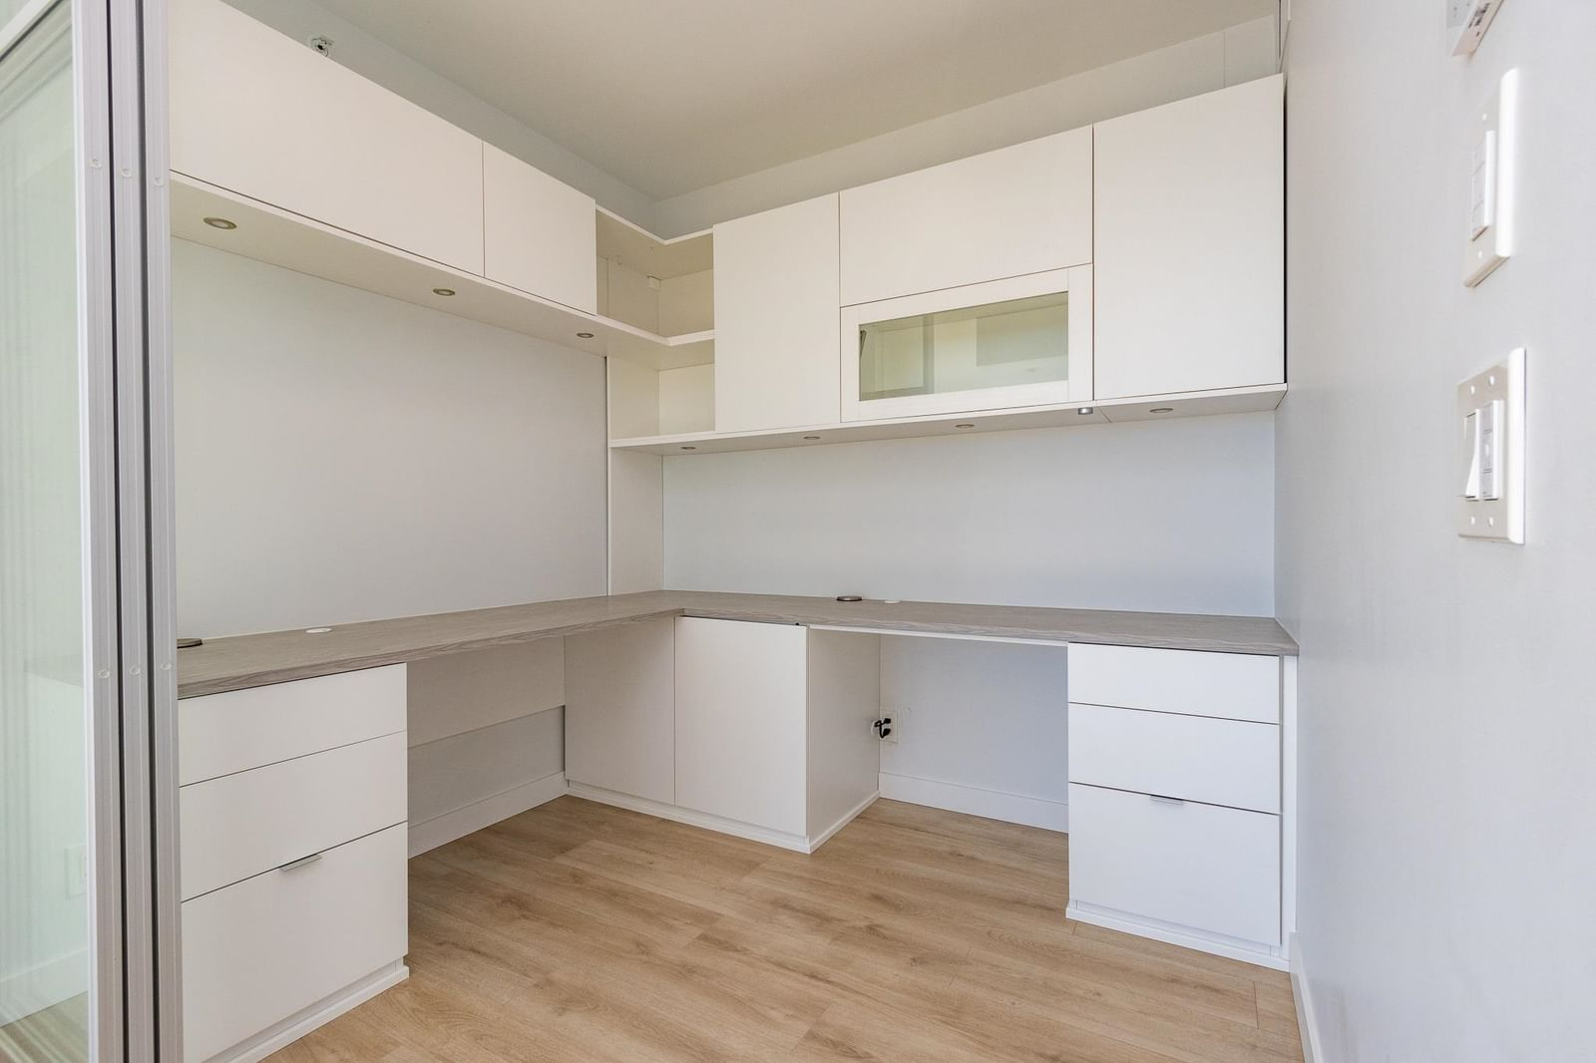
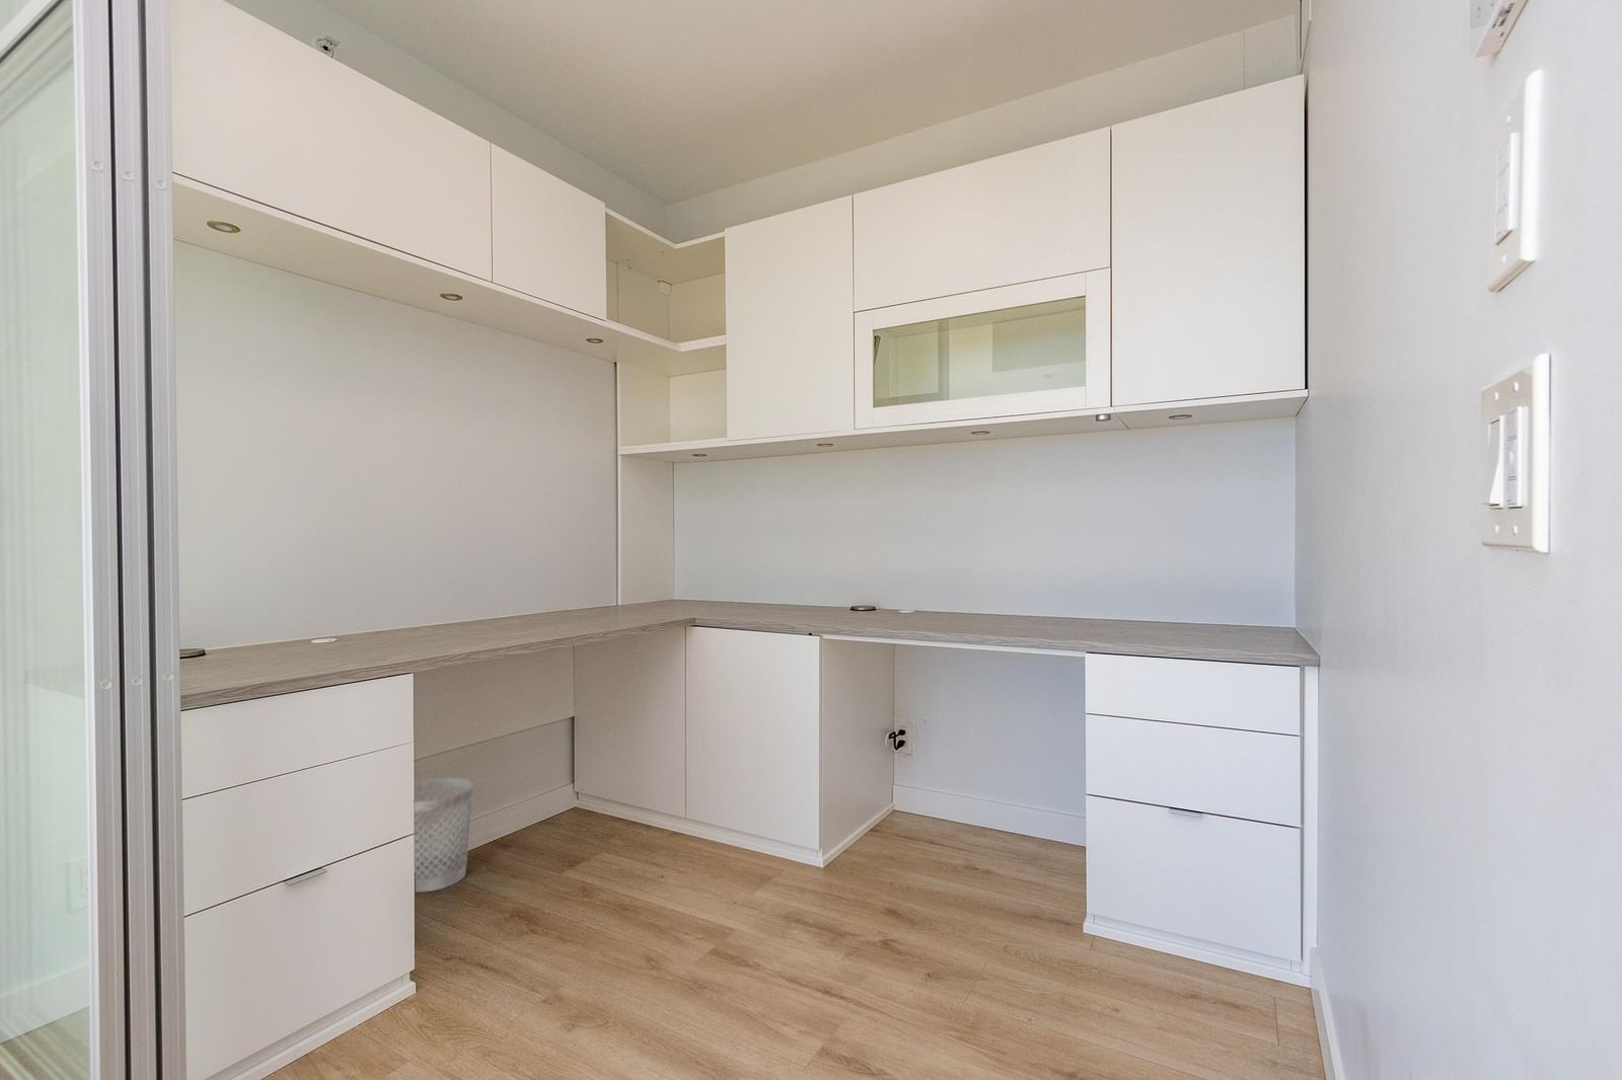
+ wastebasket [414,777,474,893]
